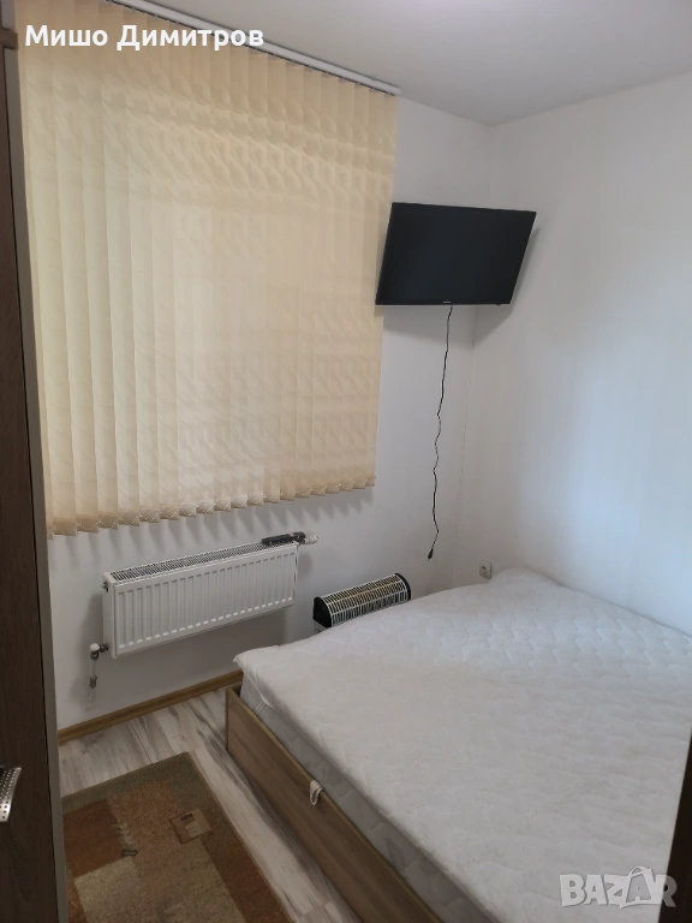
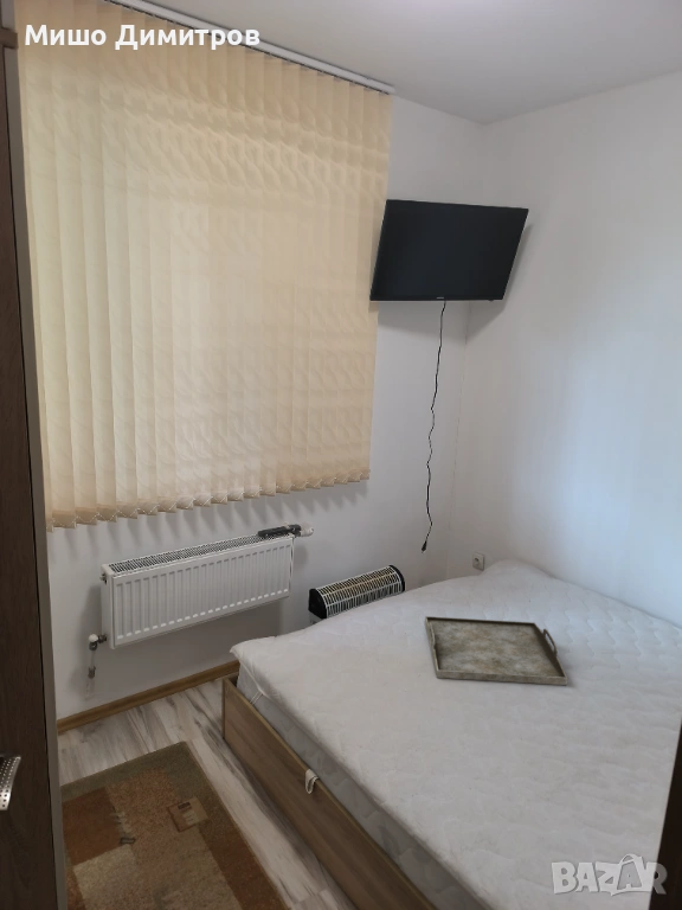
+ serving tray [424,615,568,686]
